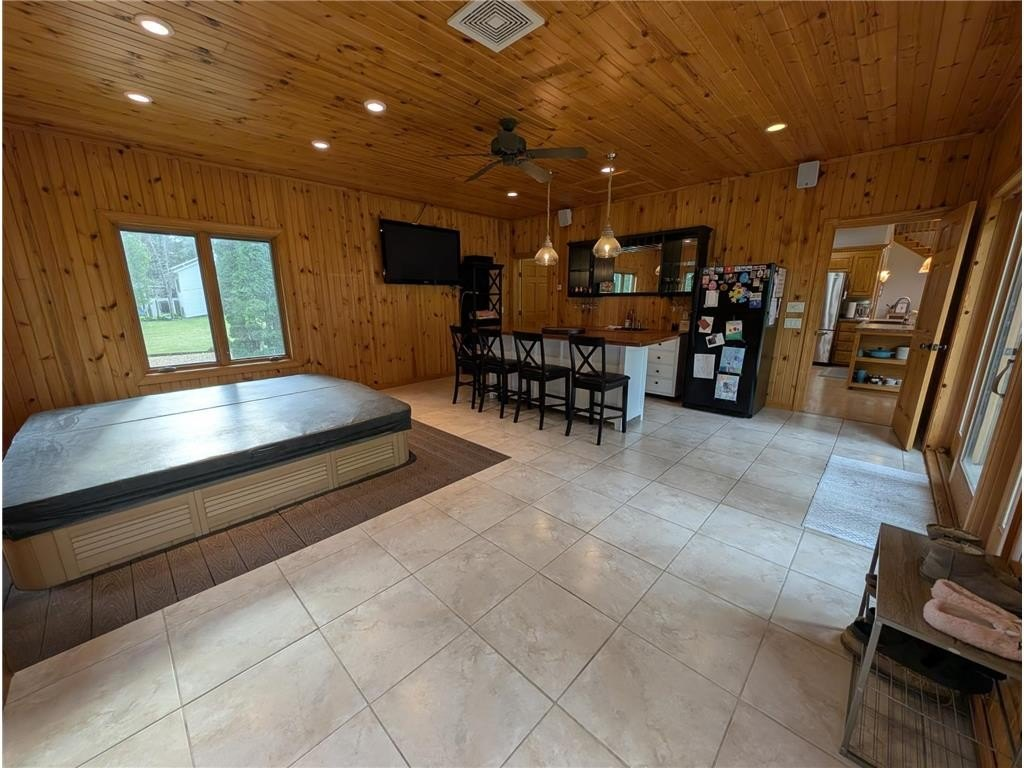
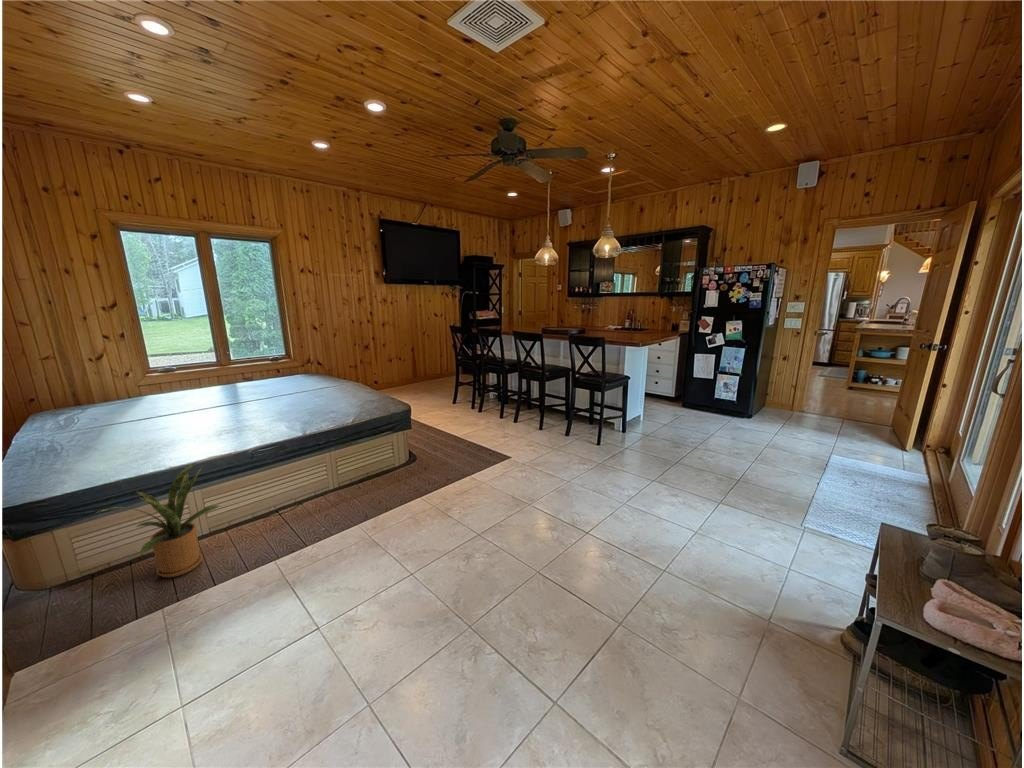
+ house plant [96,460,221,579]
